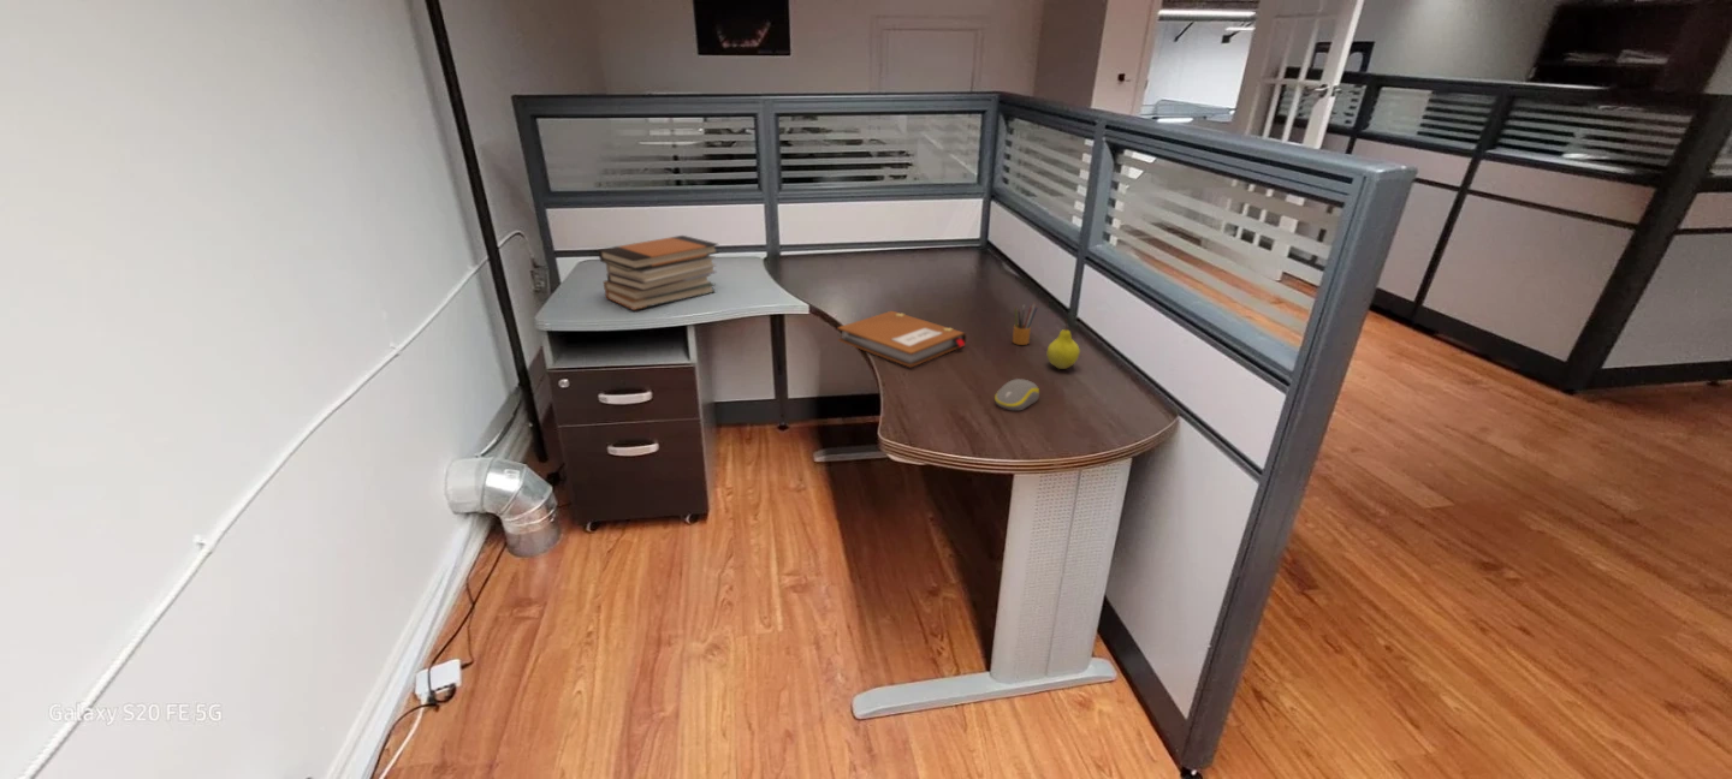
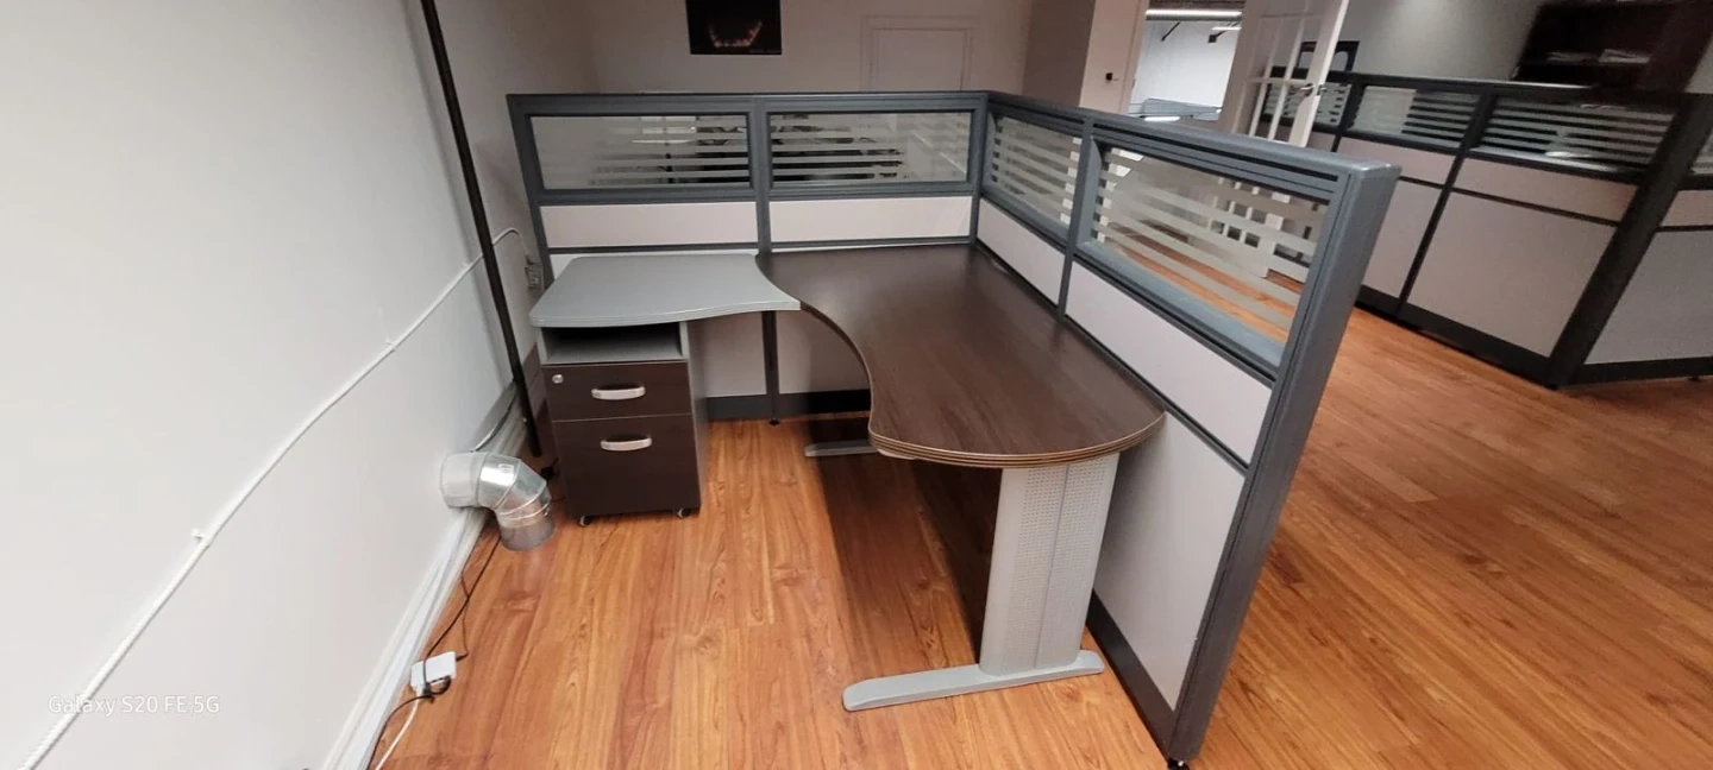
- book stack [597,234,720,311]
- computer mouse [993,377,1040,411]
- fruit [1046,319,1081,370]
- notebook [837,310,968,368]
- pencil box [1012,301,1039,346]
